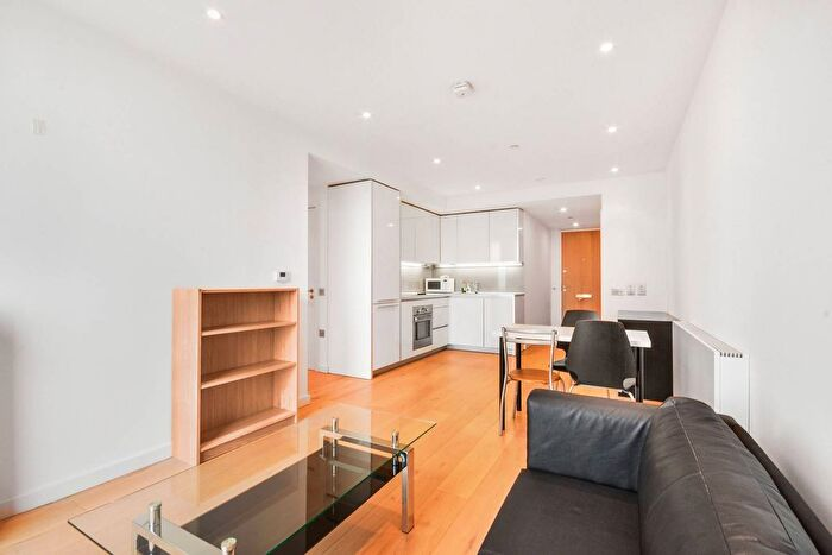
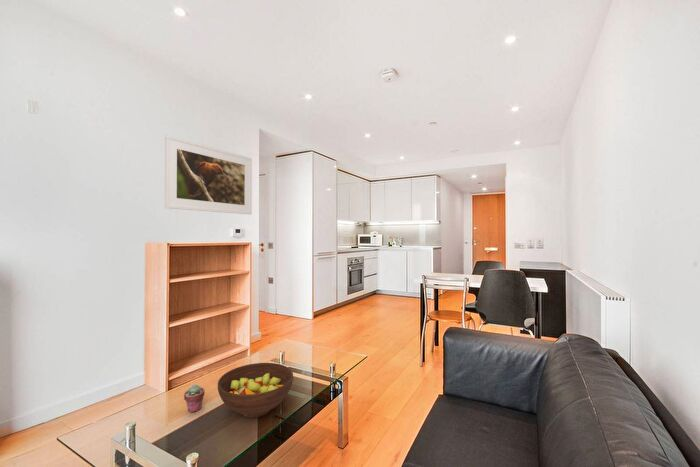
+ potted succulent [183,384,206,414]
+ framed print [164,134,253,215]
+ fruit bowl [217,362,294,418]
